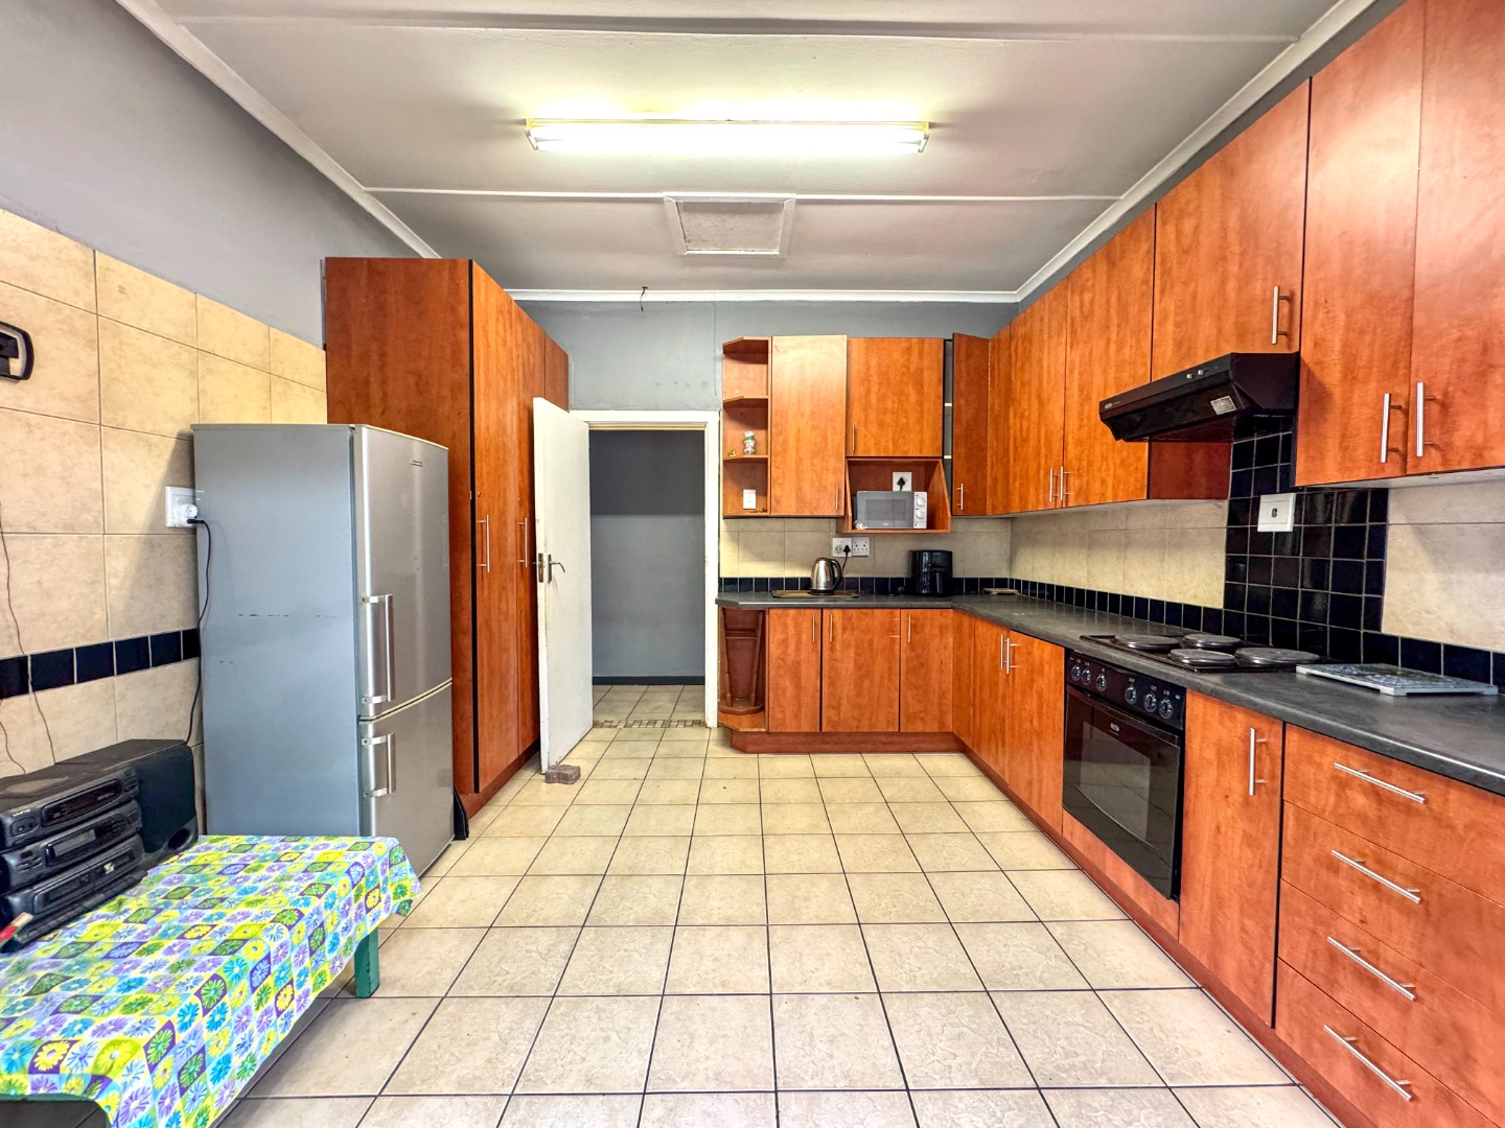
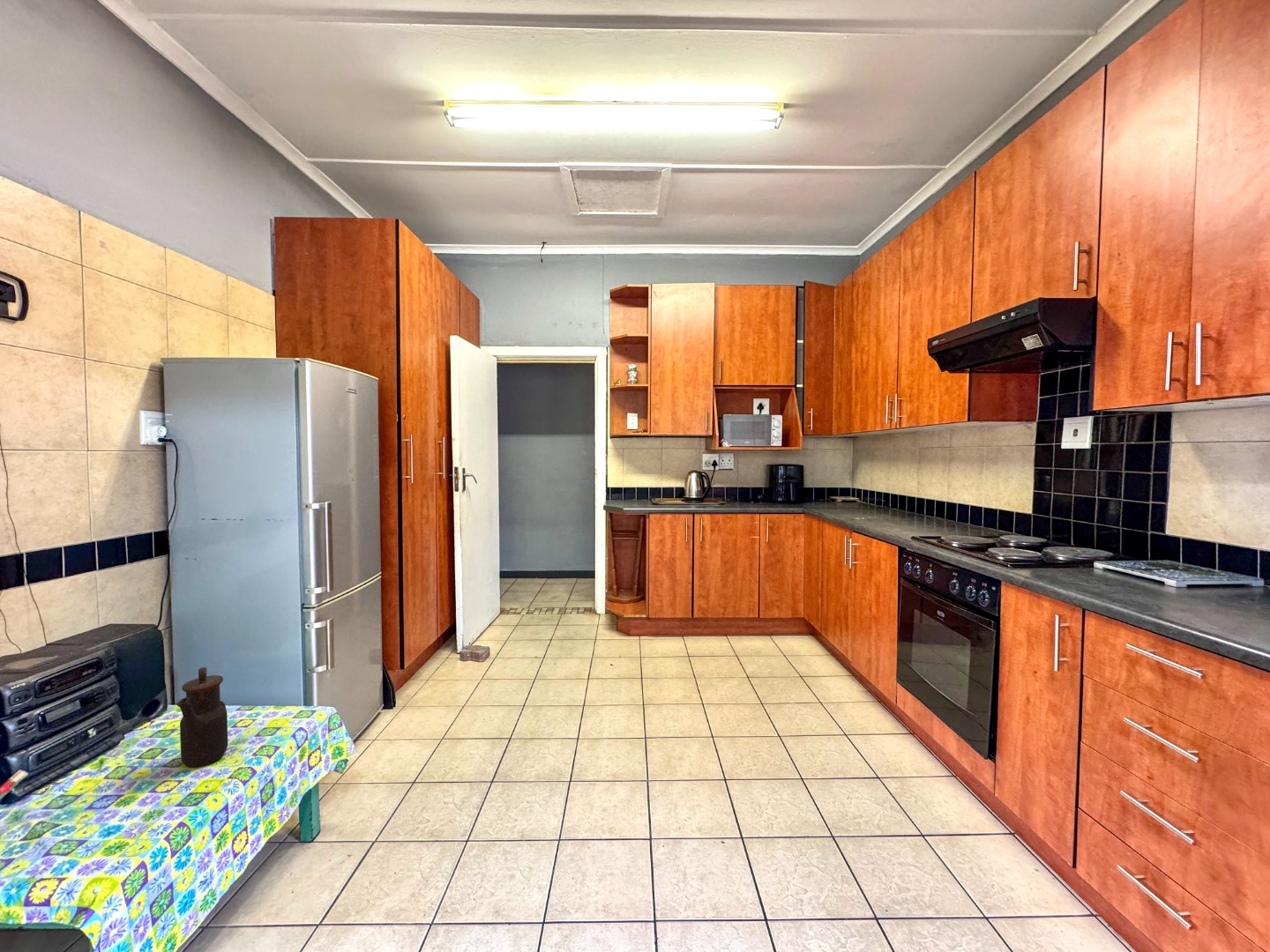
+ teapot [176,666,228,769]
